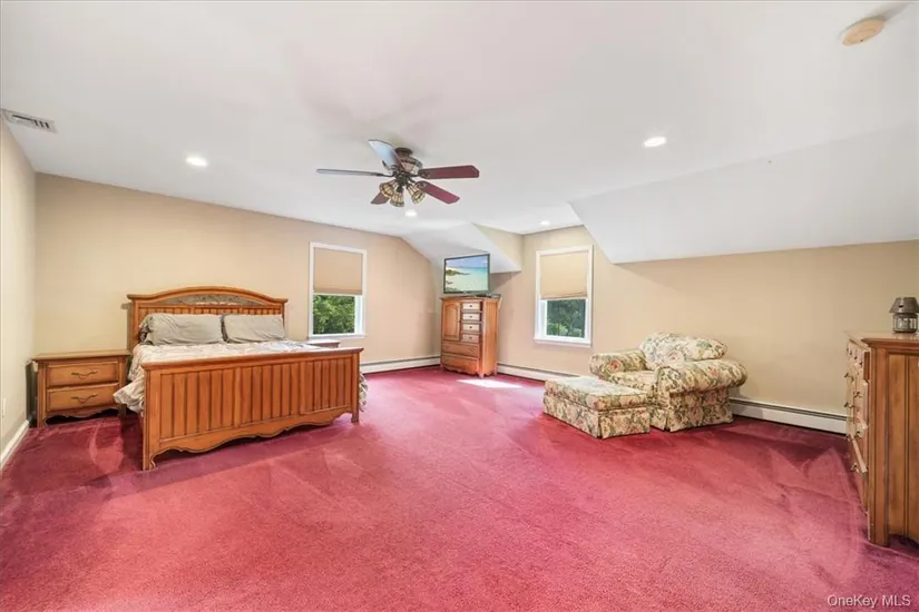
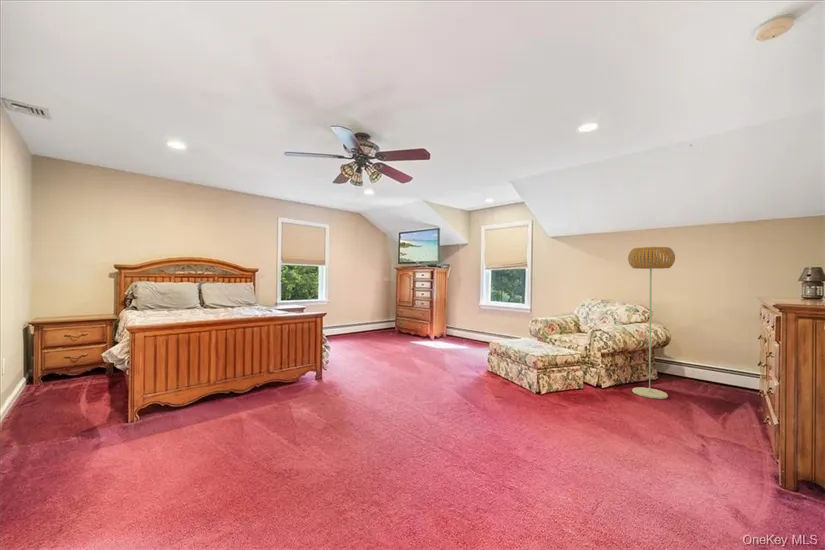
+ floor lamp [627,246,676,400]
